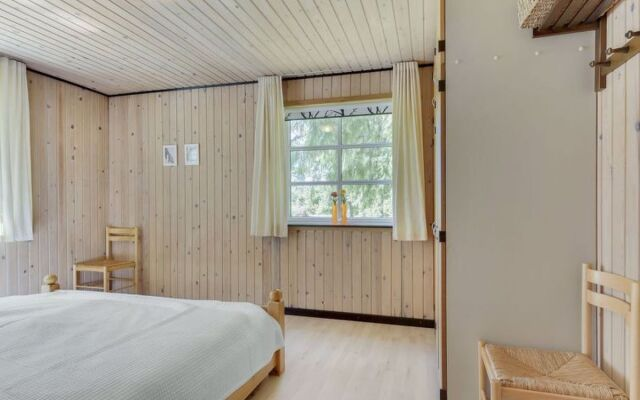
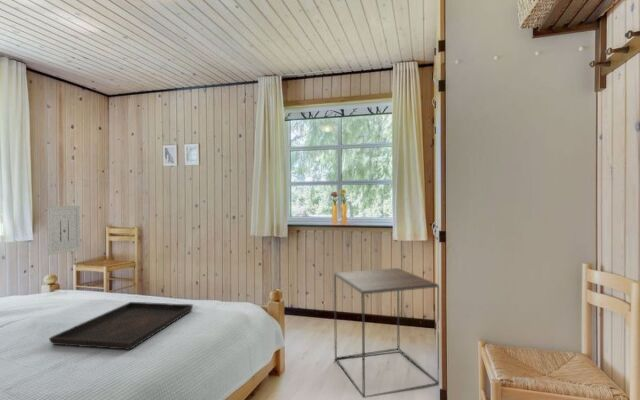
+ serving tray [48,301,194,351]
+ wall art [46,205,81,256]
+ side table [333,267,440,399]
